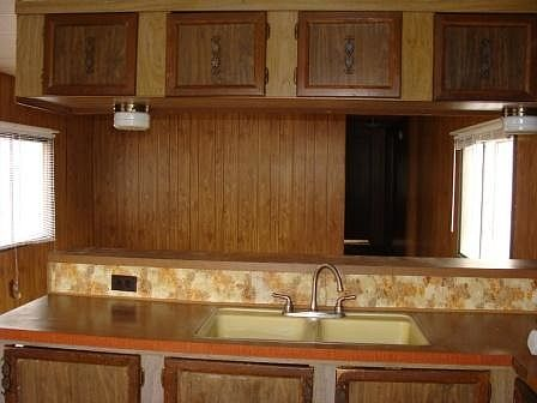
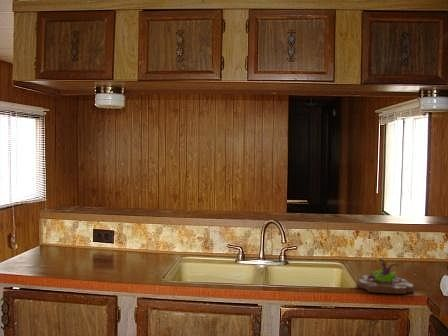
+ succulent planter [357,258,415,295]
